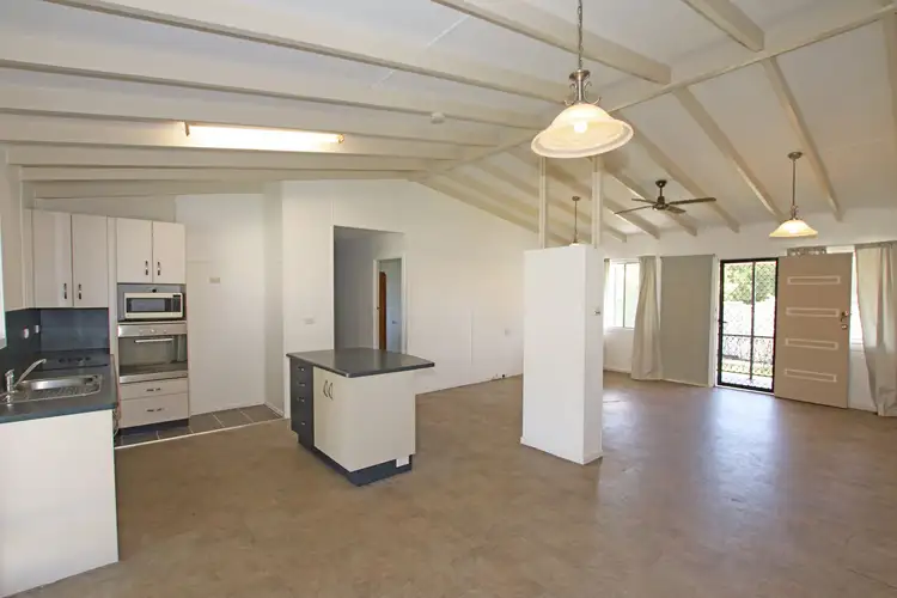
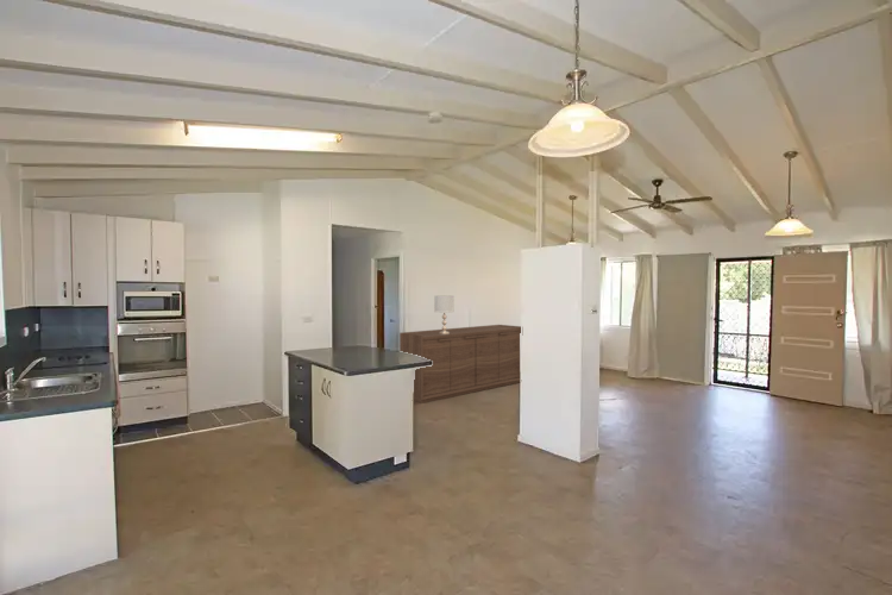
+ lamp [433,295,456,334]
+ sideboard [398,324,522,405]
